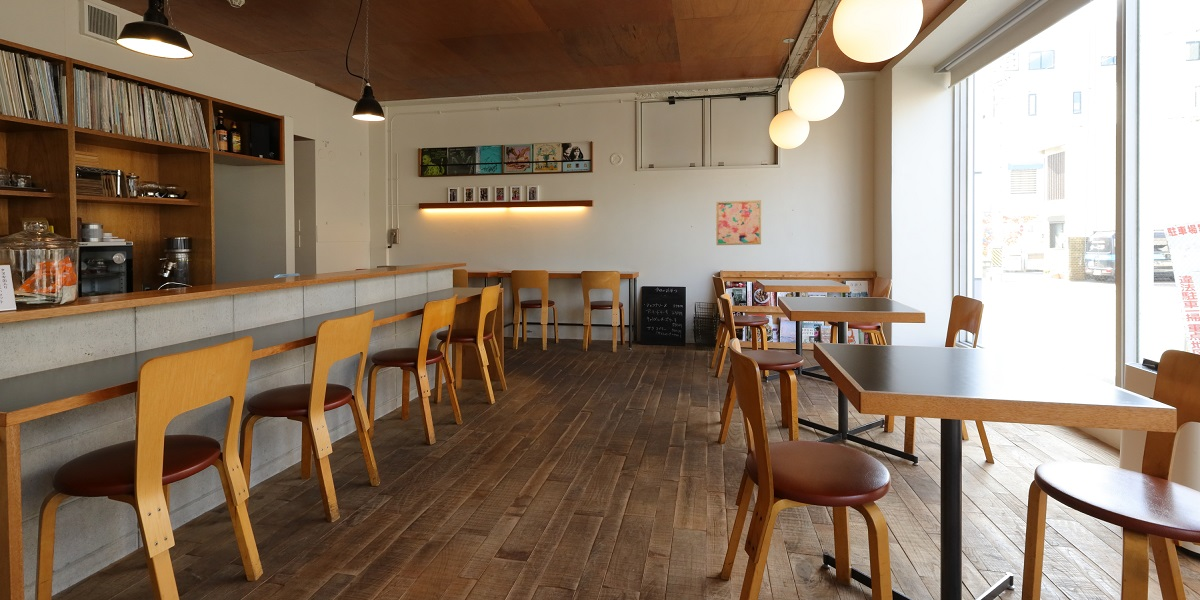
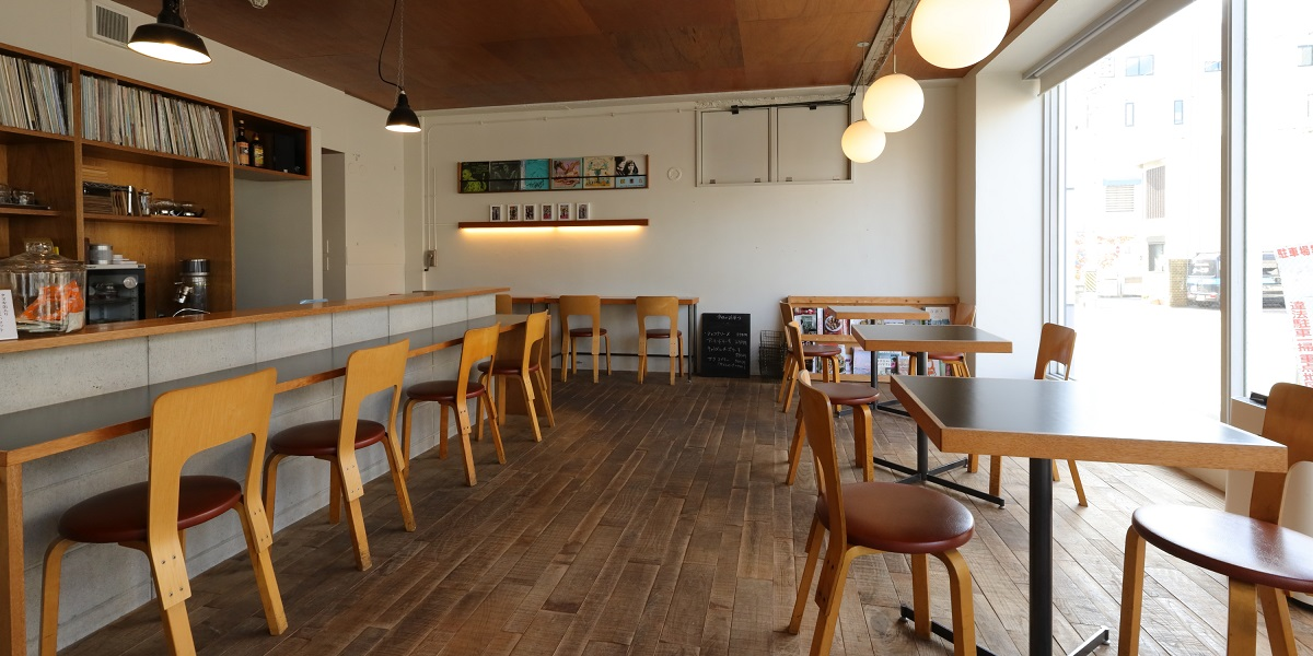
- wall art [715,199,762,246]
